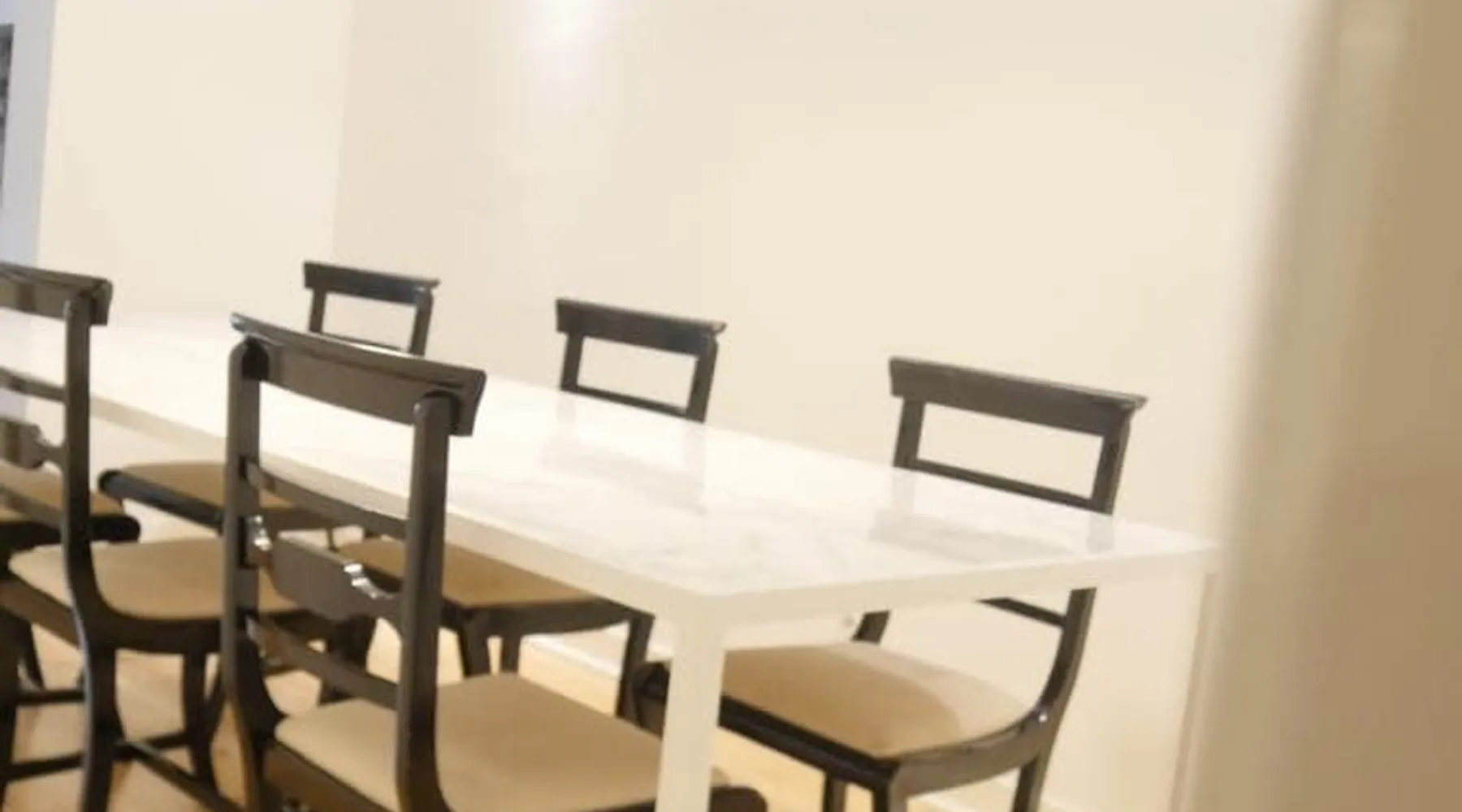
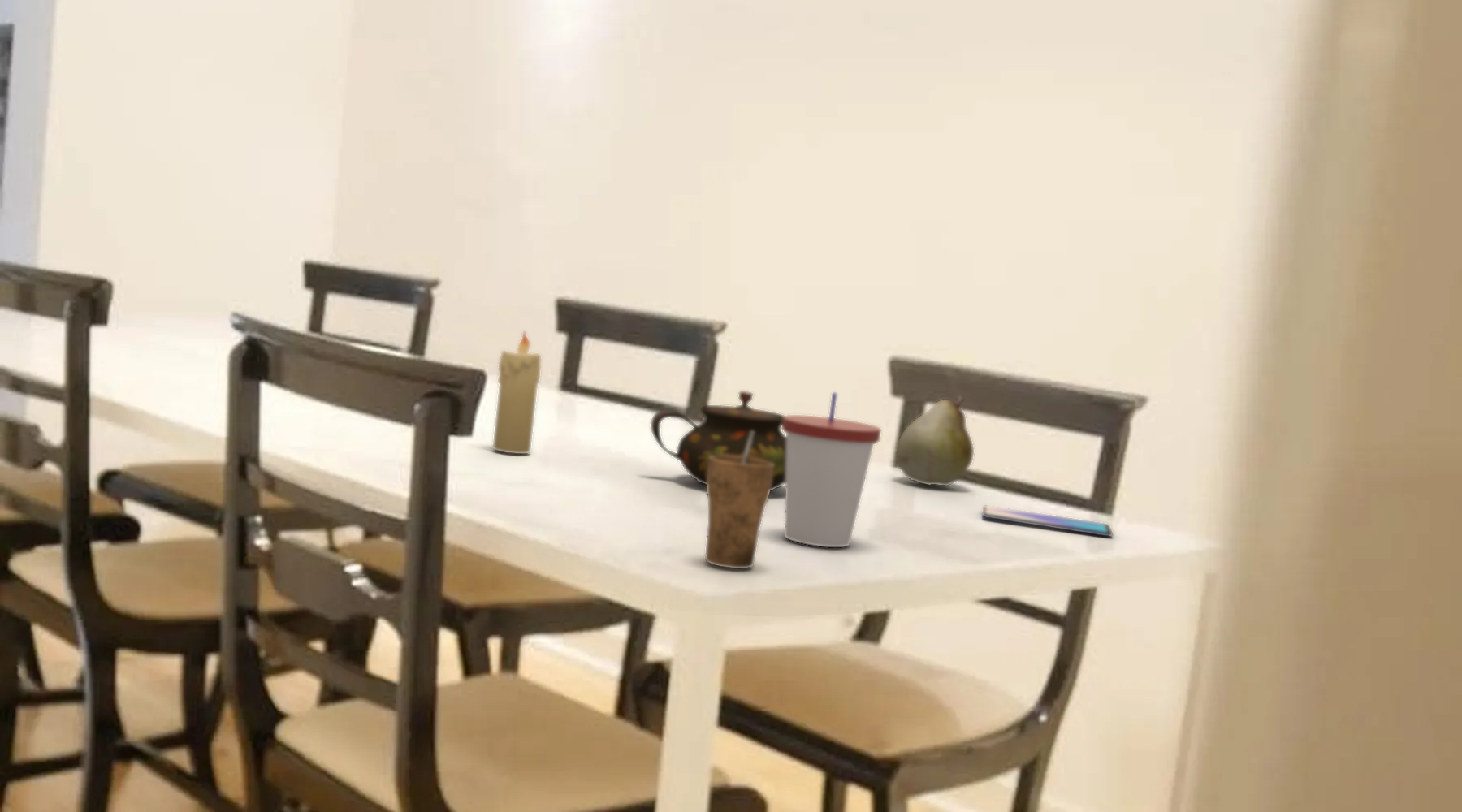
+ candle [492,330,542,455]
+ teapot [650,391,786,491]
+ smartphone [982,504,1114,538]
+ cup [704,430,775,569]
+ cup [781,391,882,548]
+ fruit [896,395,975,486]
